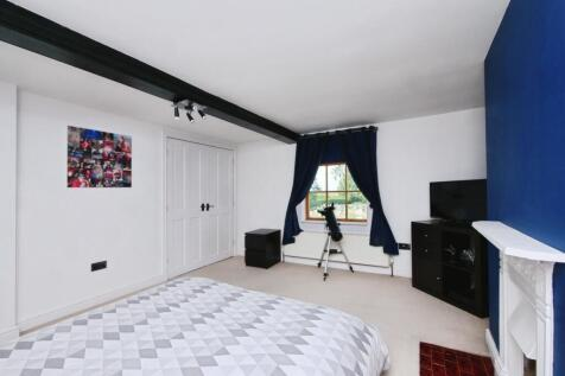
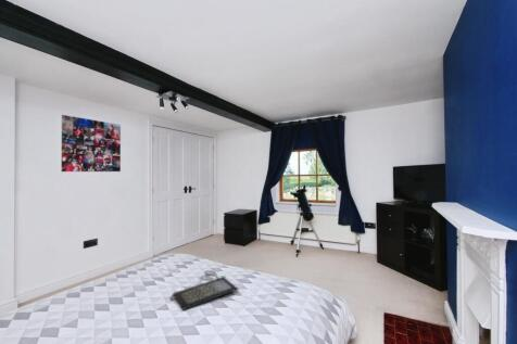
+ clutch bag [169,269,239,310]
